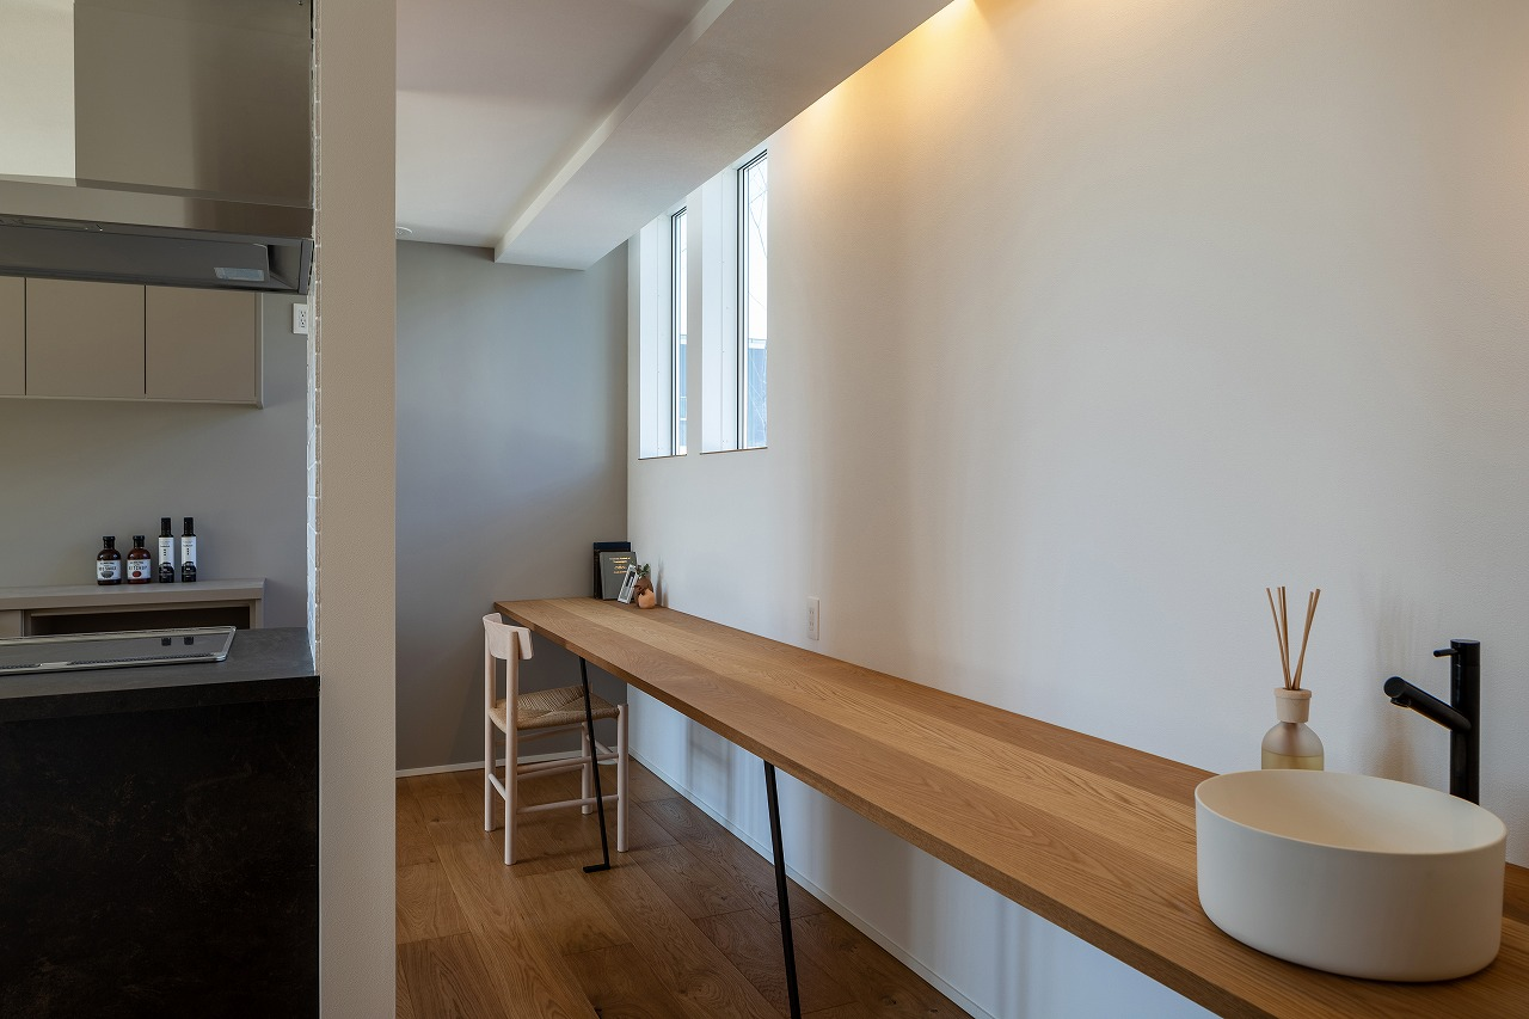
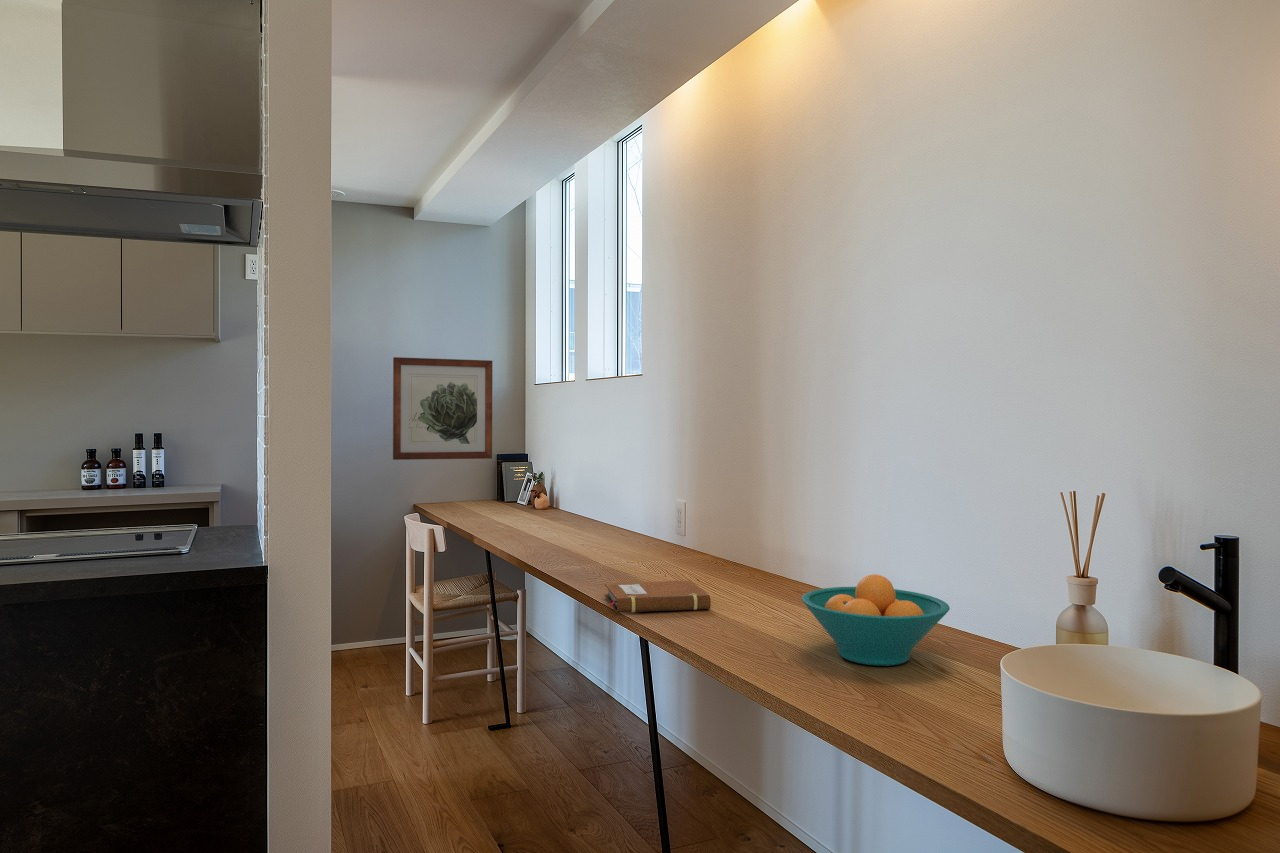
+ wall art [392,356,494,461]
+ fruit bowl [801,574,951,667]
+ notebook [604,580,712,614]
